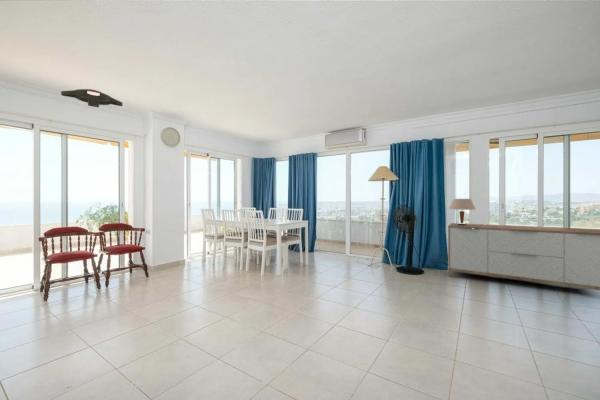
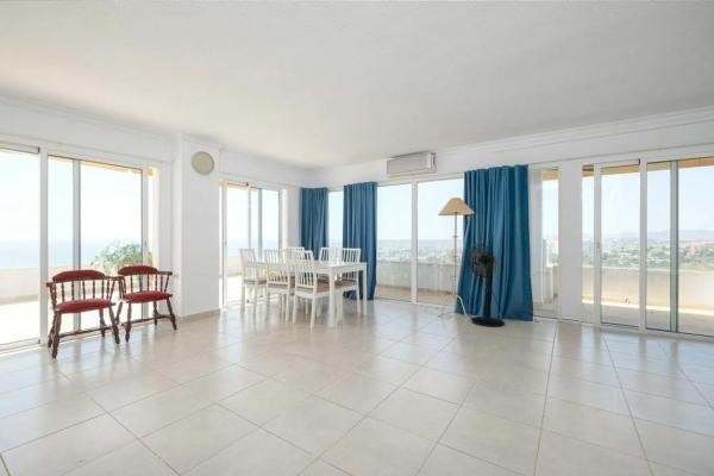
- table lamp [448,198,477,226]
- ceiling light [60,88,123,108]
- sideboard [447,222,600,291]
